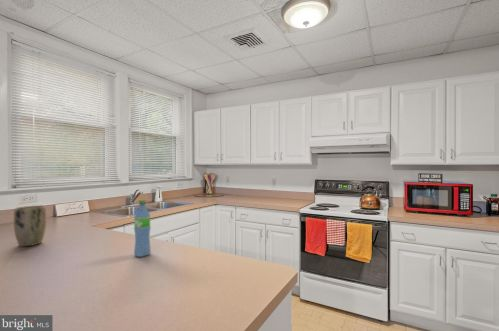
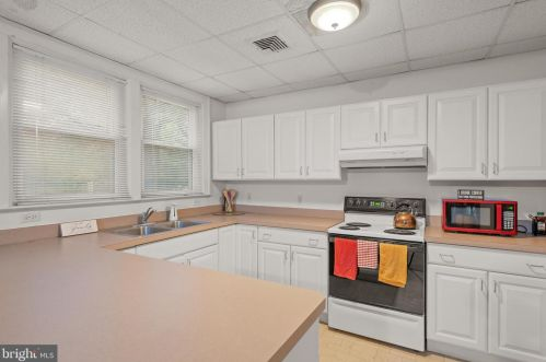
- plant pot [13,204,47,247]
- water bottle [133,199,152,258]
